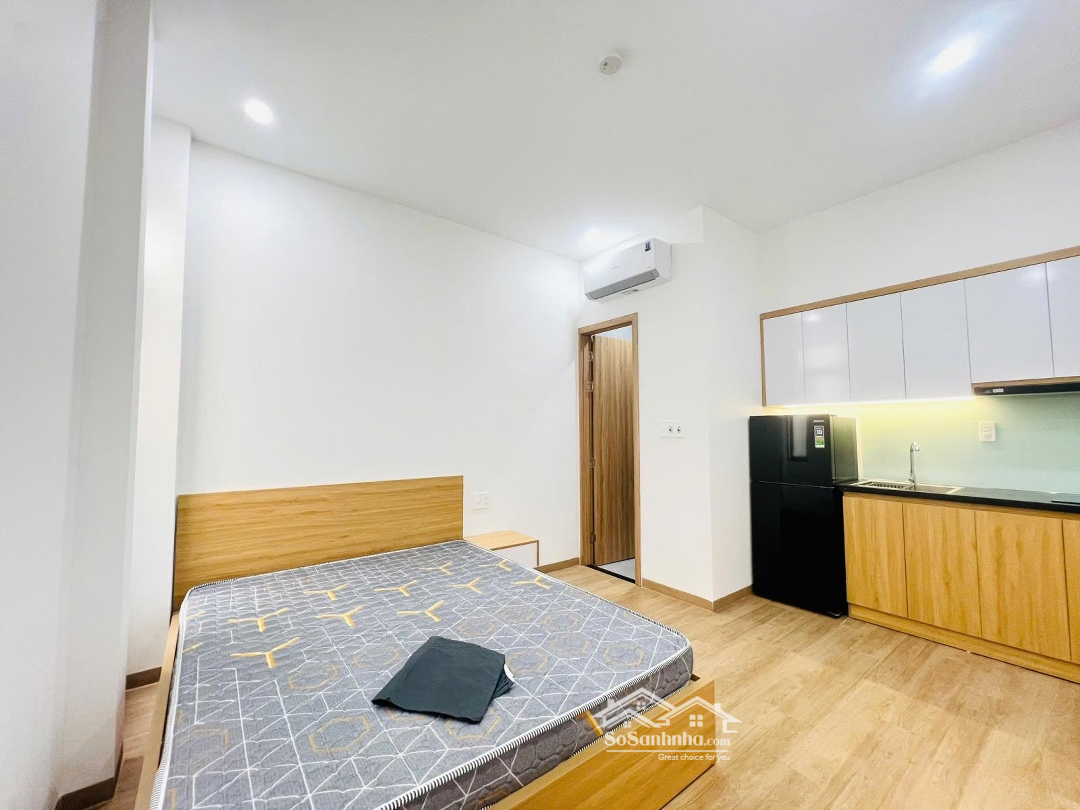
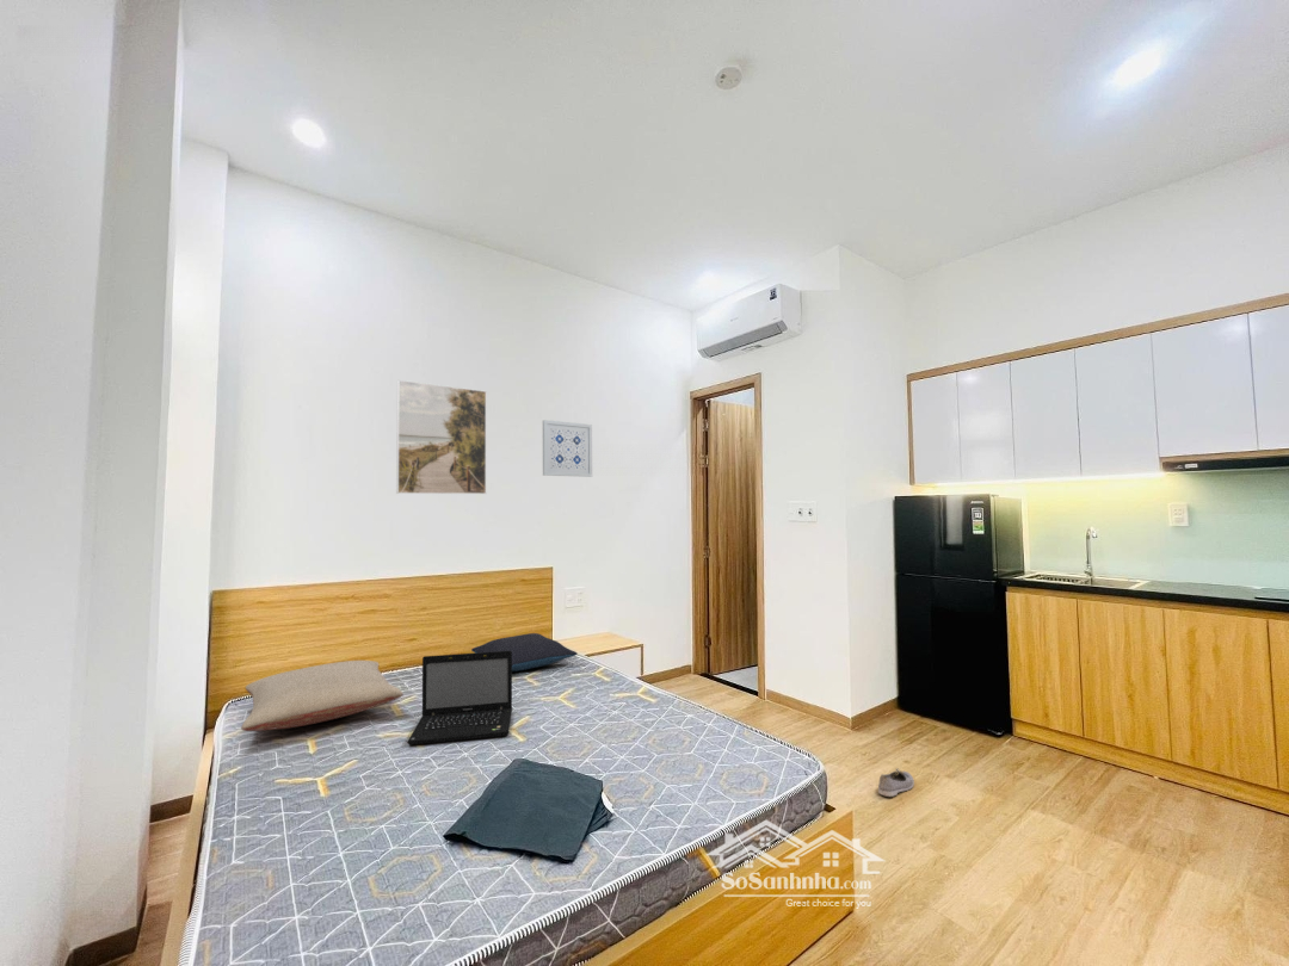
+ pillow [470,632,579,673]
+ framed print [395,379,487,495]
+ pillow [240,660,405,732]
+ wall art [542,419,593,478]
+ shoe [877,767,915,798]
+ laptop [406,651,513,747]
